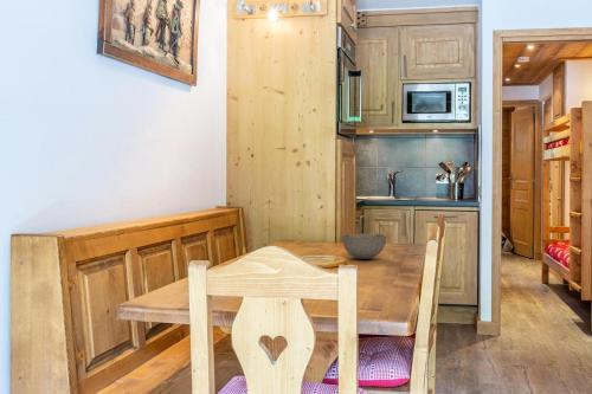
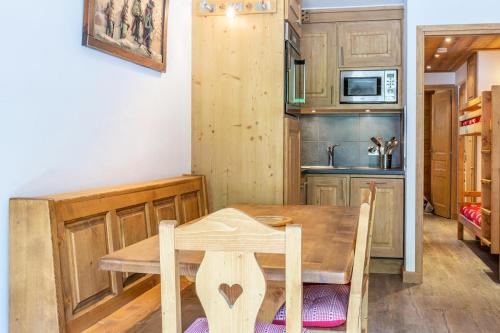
- bowl [341,232,387,260]
